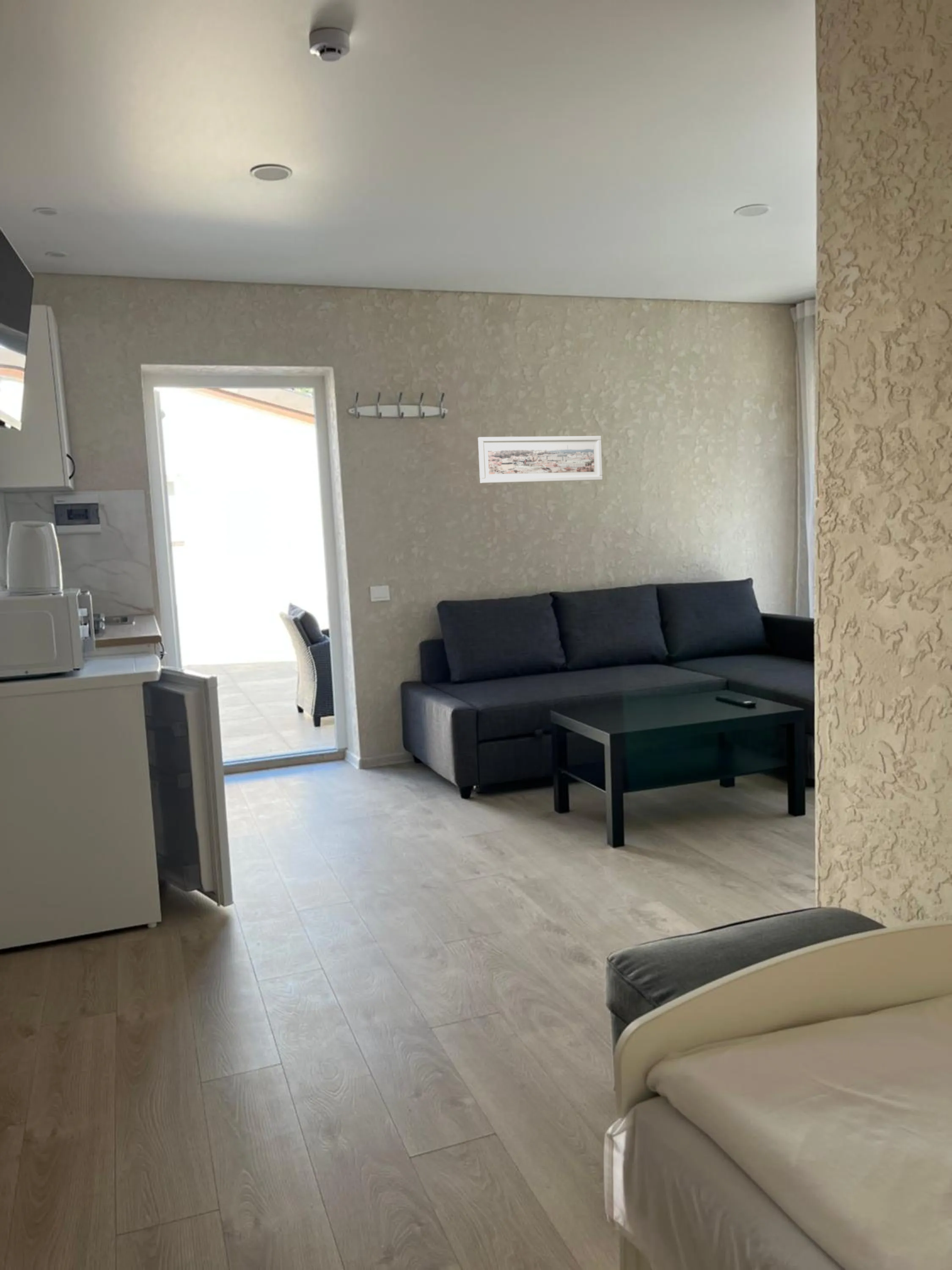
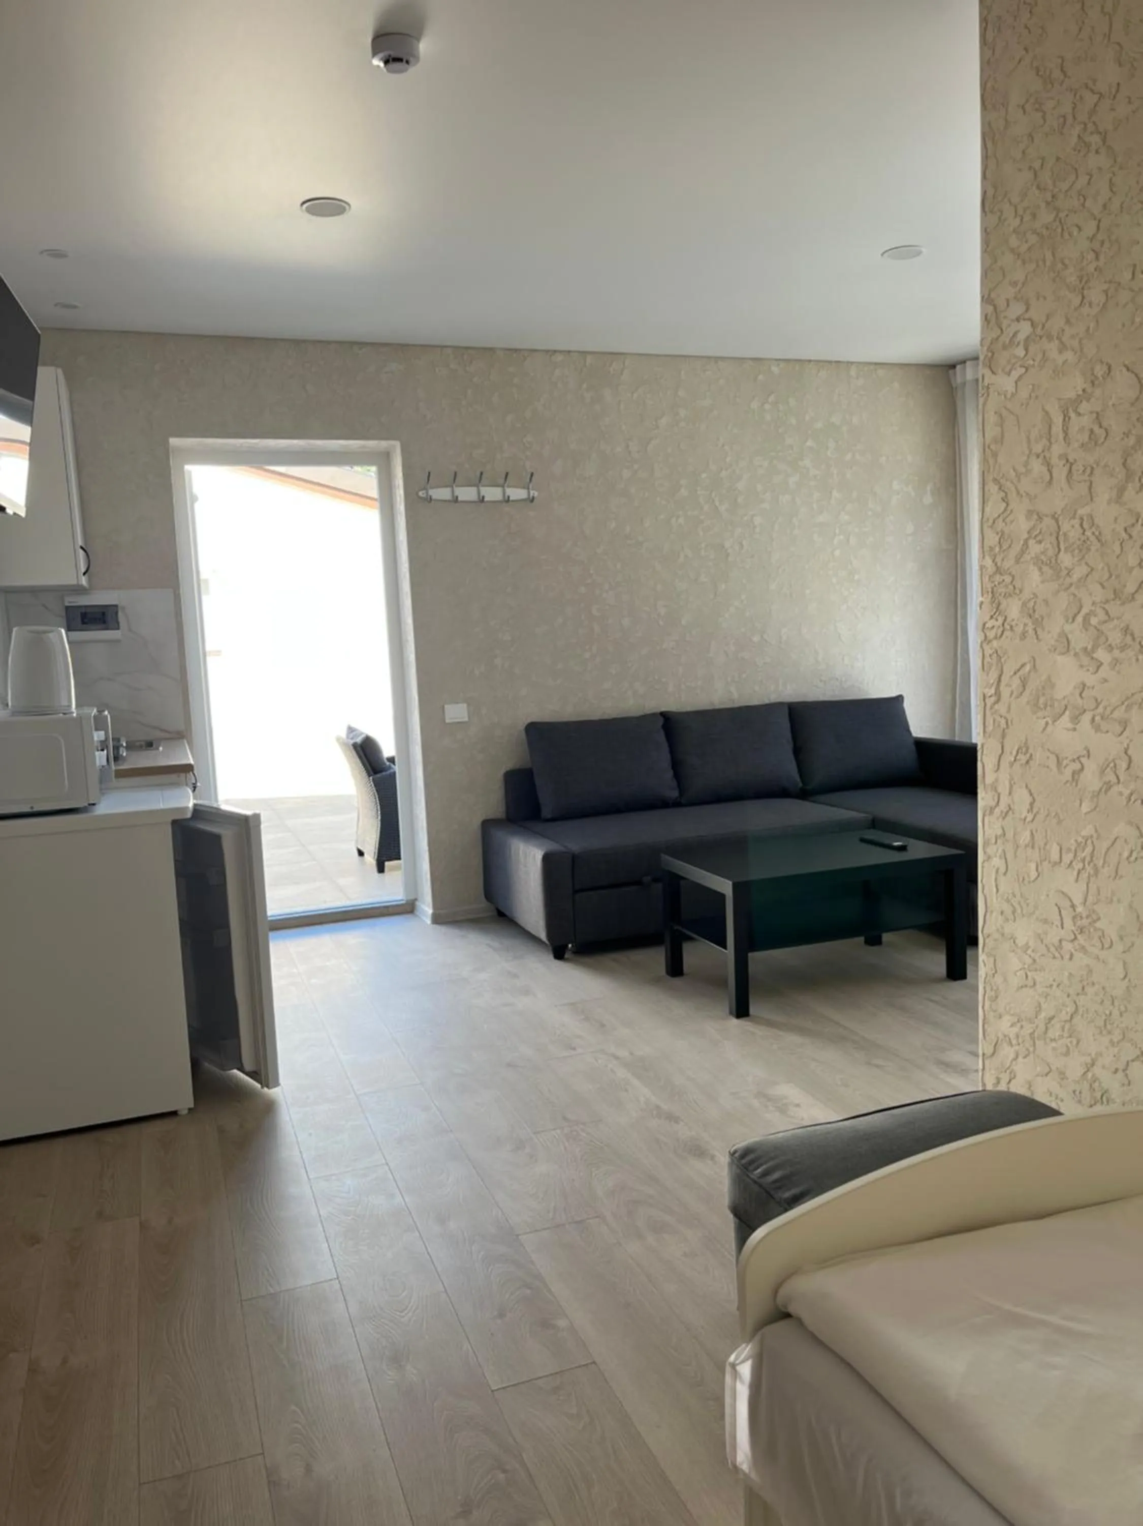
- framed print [478,436,603,484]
